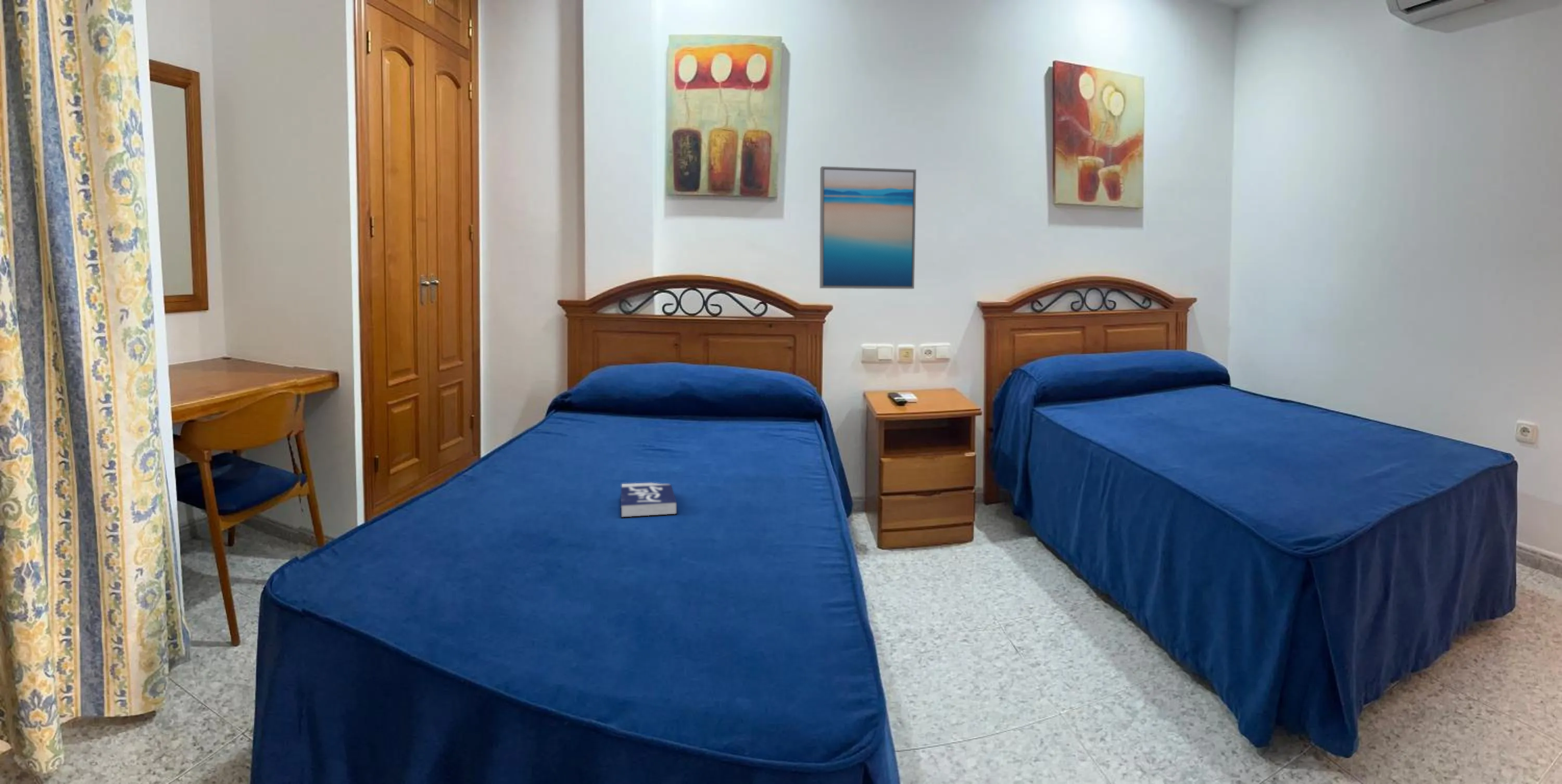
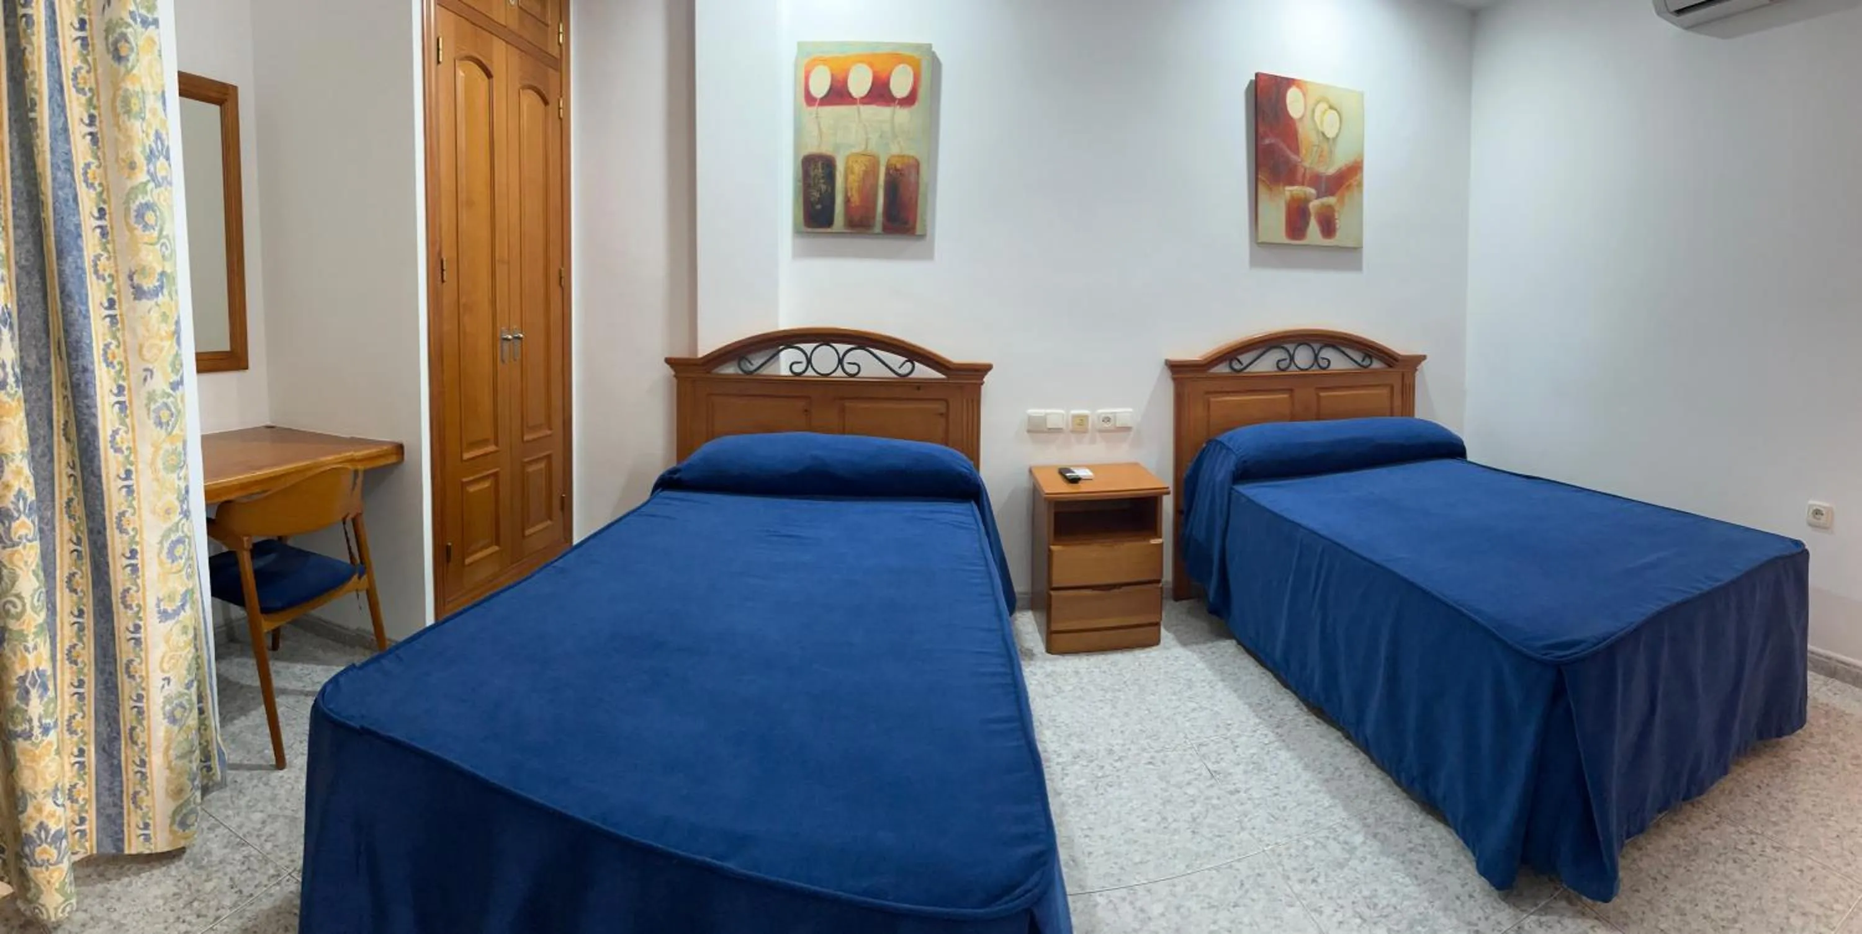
- wall art [819,166,917,289]
- book [620,483,677,518]
